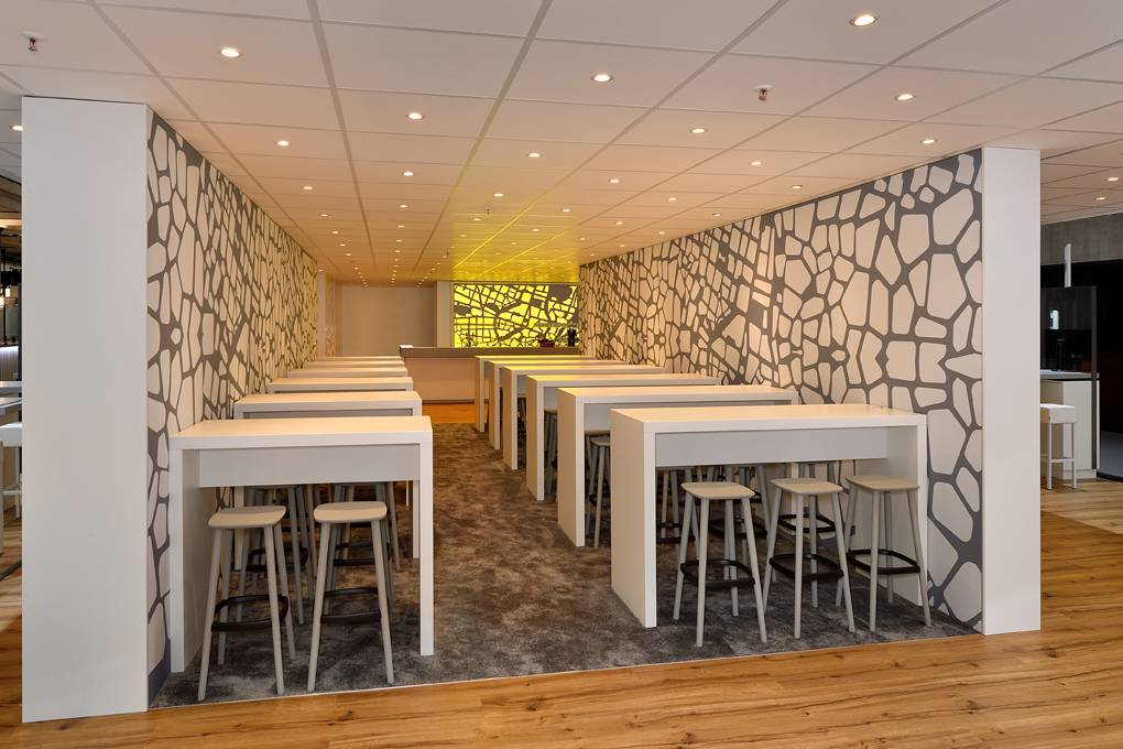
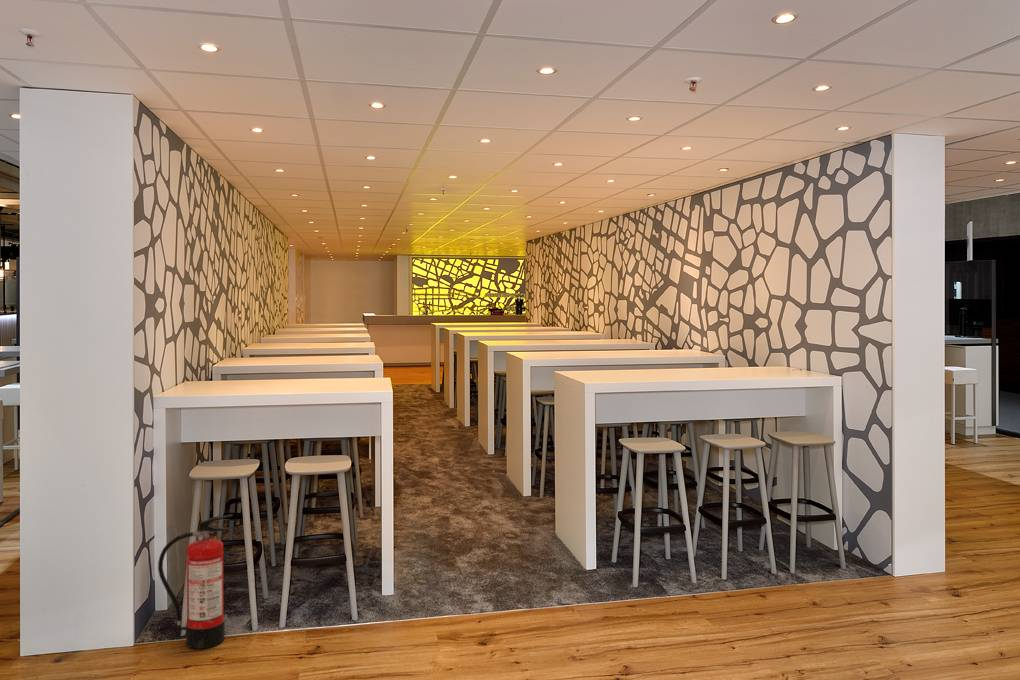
+ fire extinguisher [157,513,234,650]
